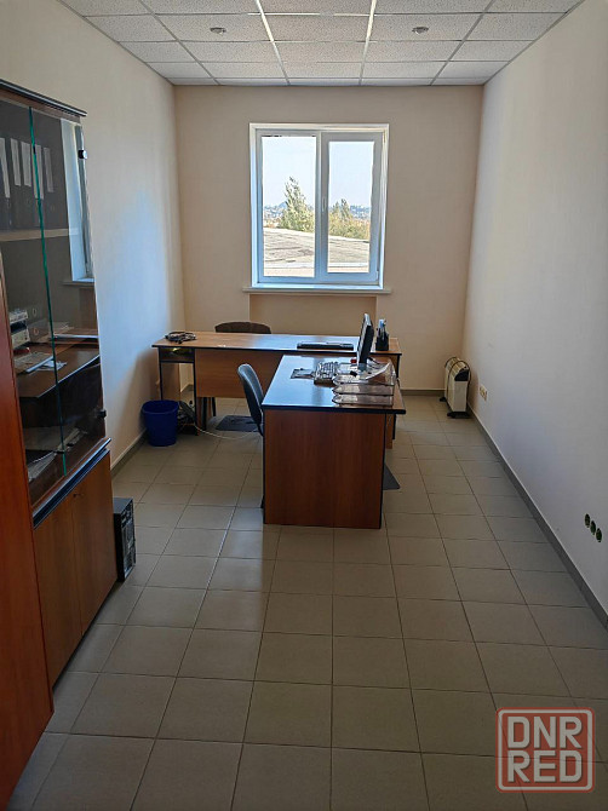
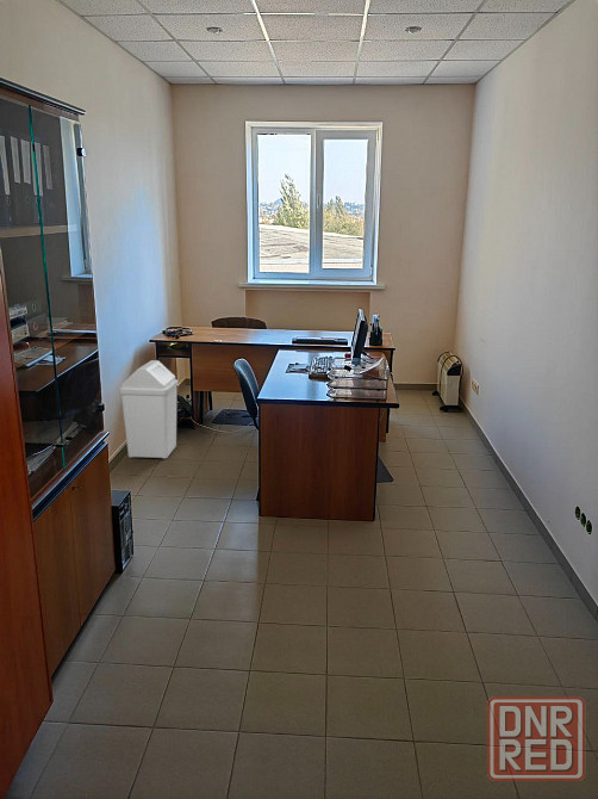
+ trash can [118,359,179,459]
